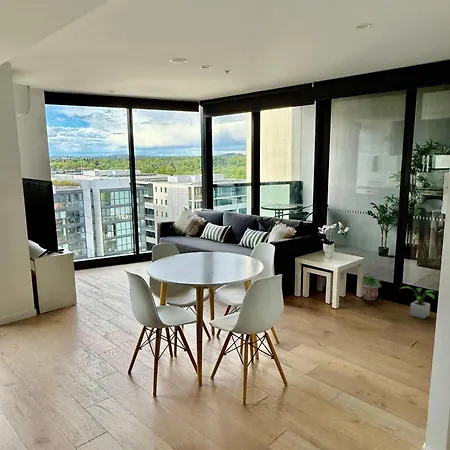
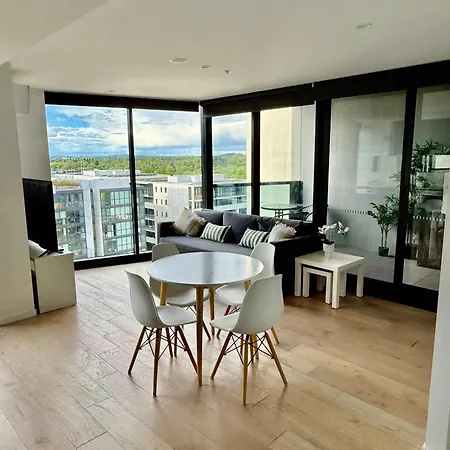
- potted plant [399,285,437,320]
- potted plant [360,274,382,301]
